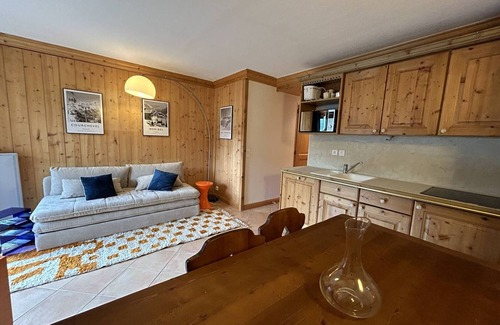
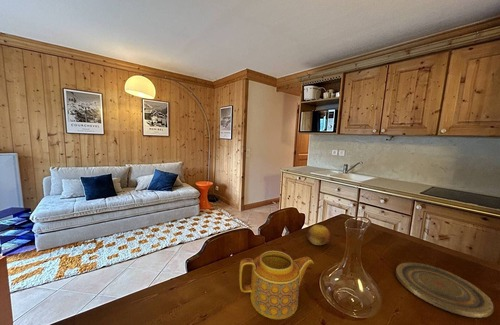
+ teapot [238,250,315,320]
+ fruit [306,224,331,246]
+ plate [395,261,495,319]
